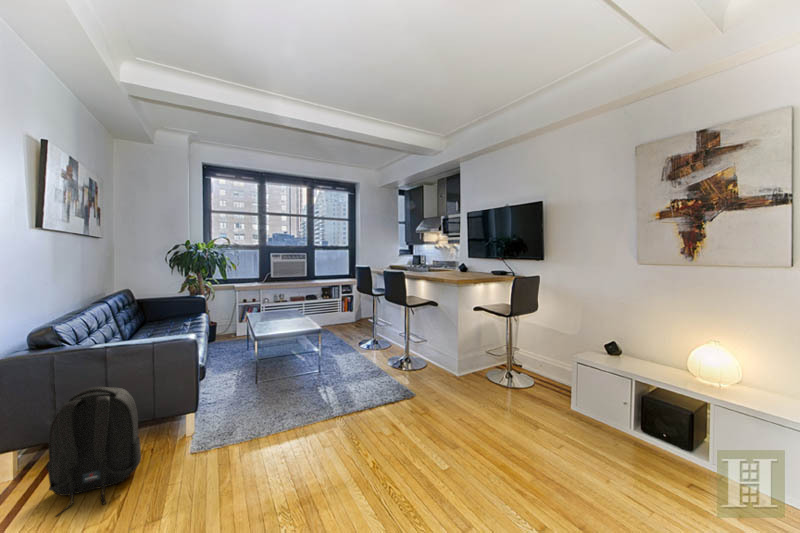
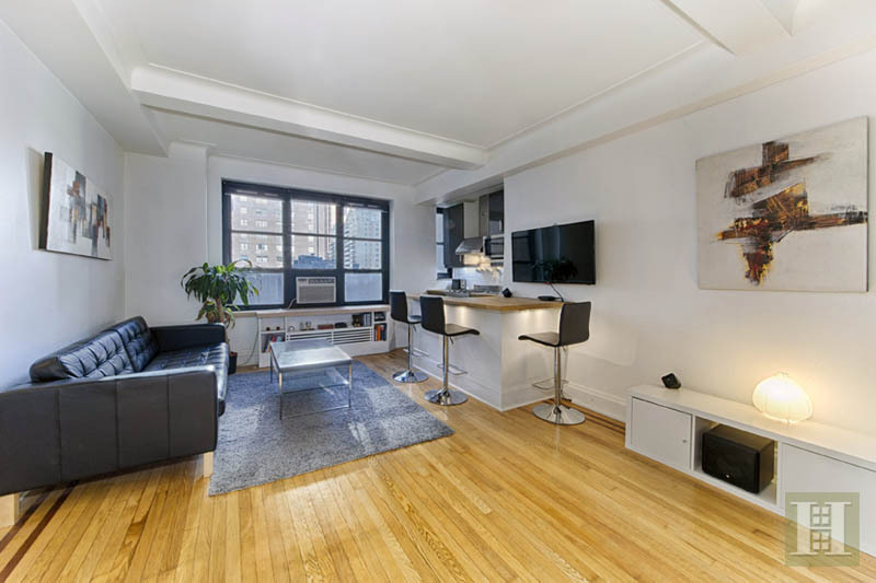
- backpack [45,386,142,518]
